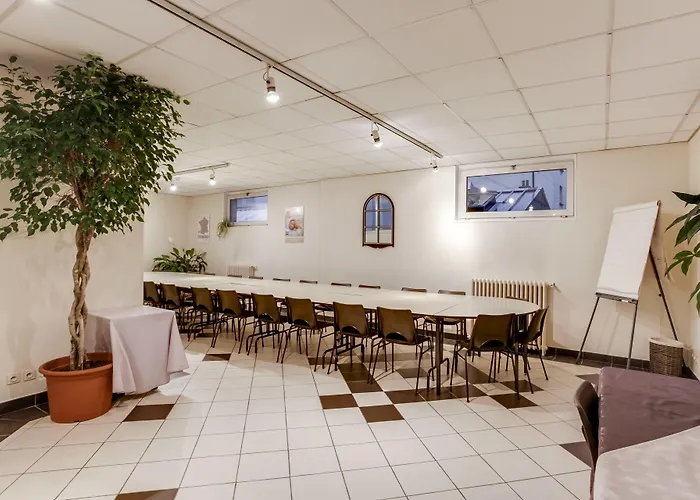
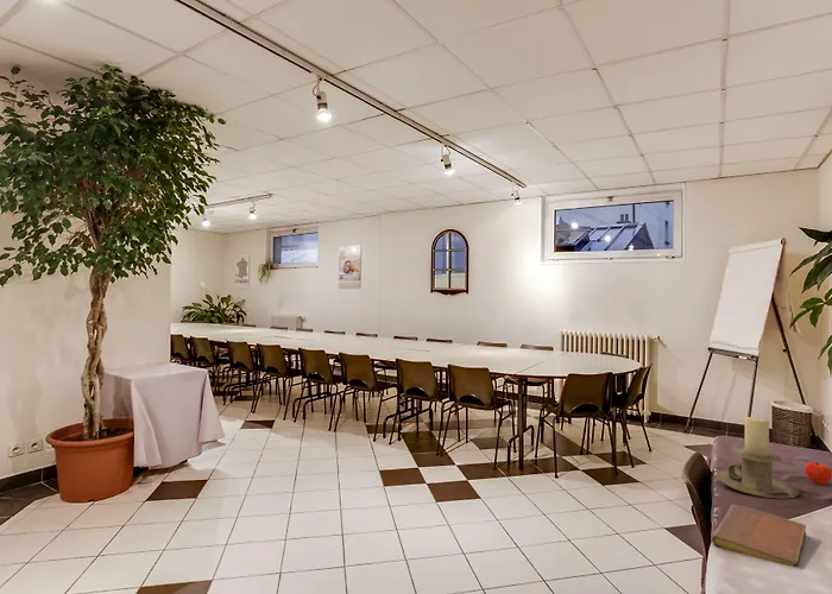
+ fruit [803,461,832,486]
+ candle holder [716,416,801,500]
+ notebook [711,503,807,567]
